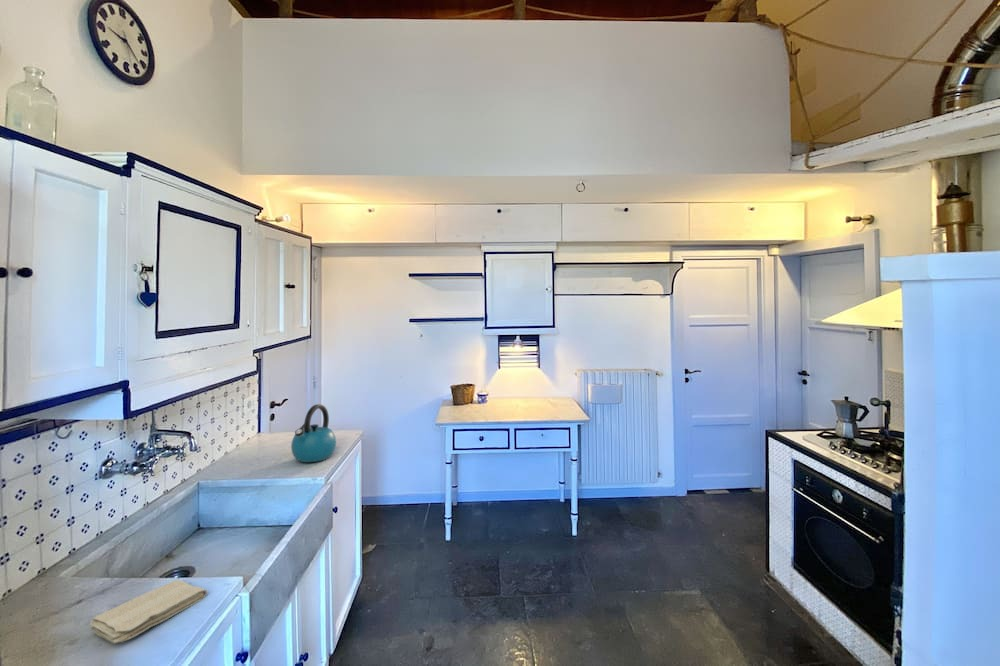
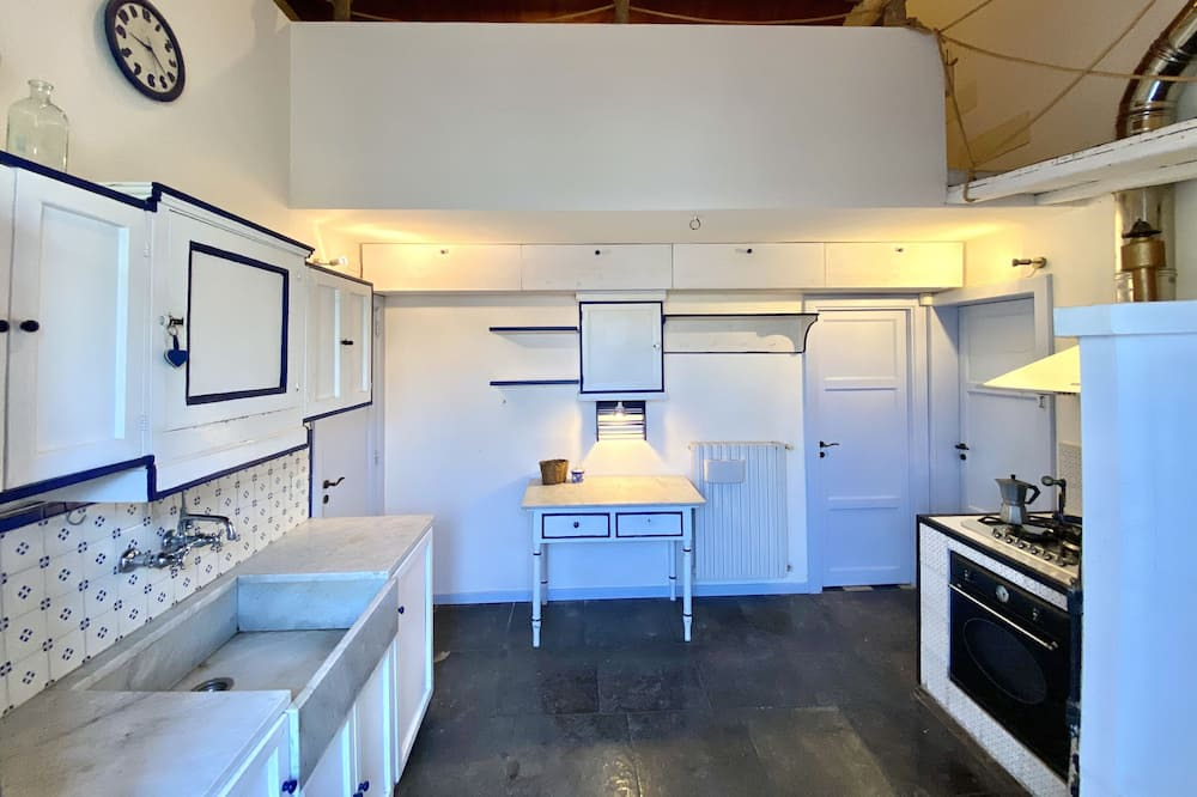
- washcloth [89,579,208,644]
- kettle [290,403,337,463]
